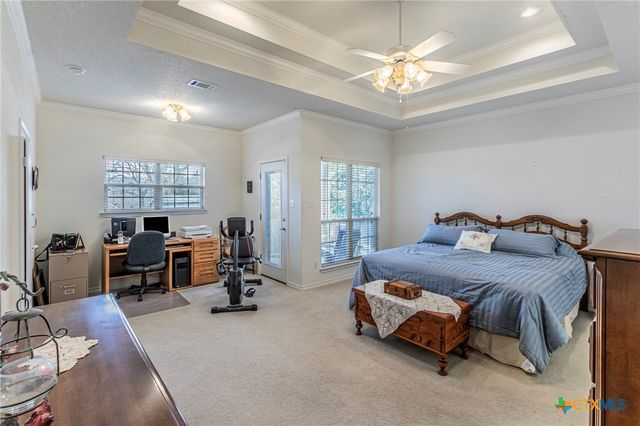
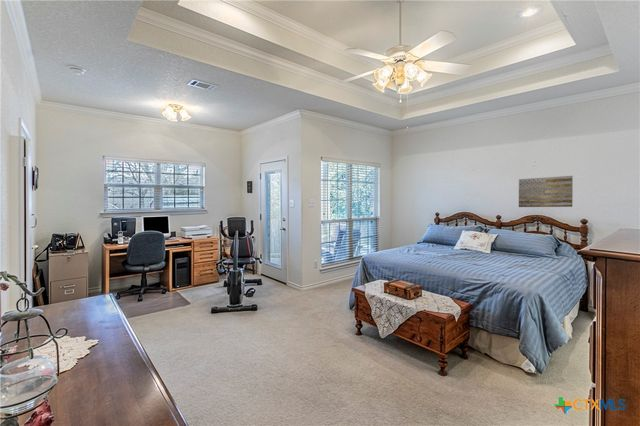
+ wall art [518,175,574,208]
